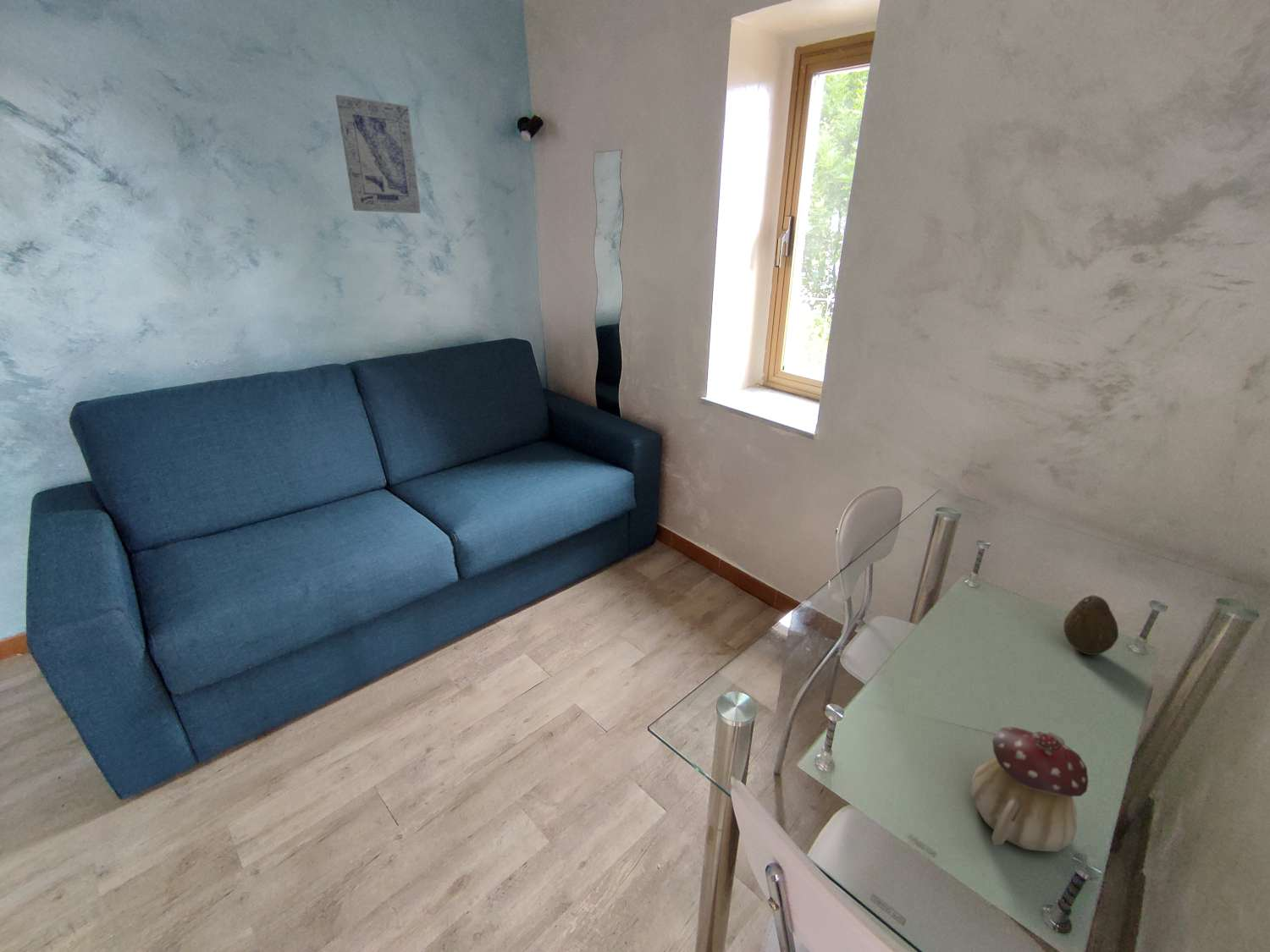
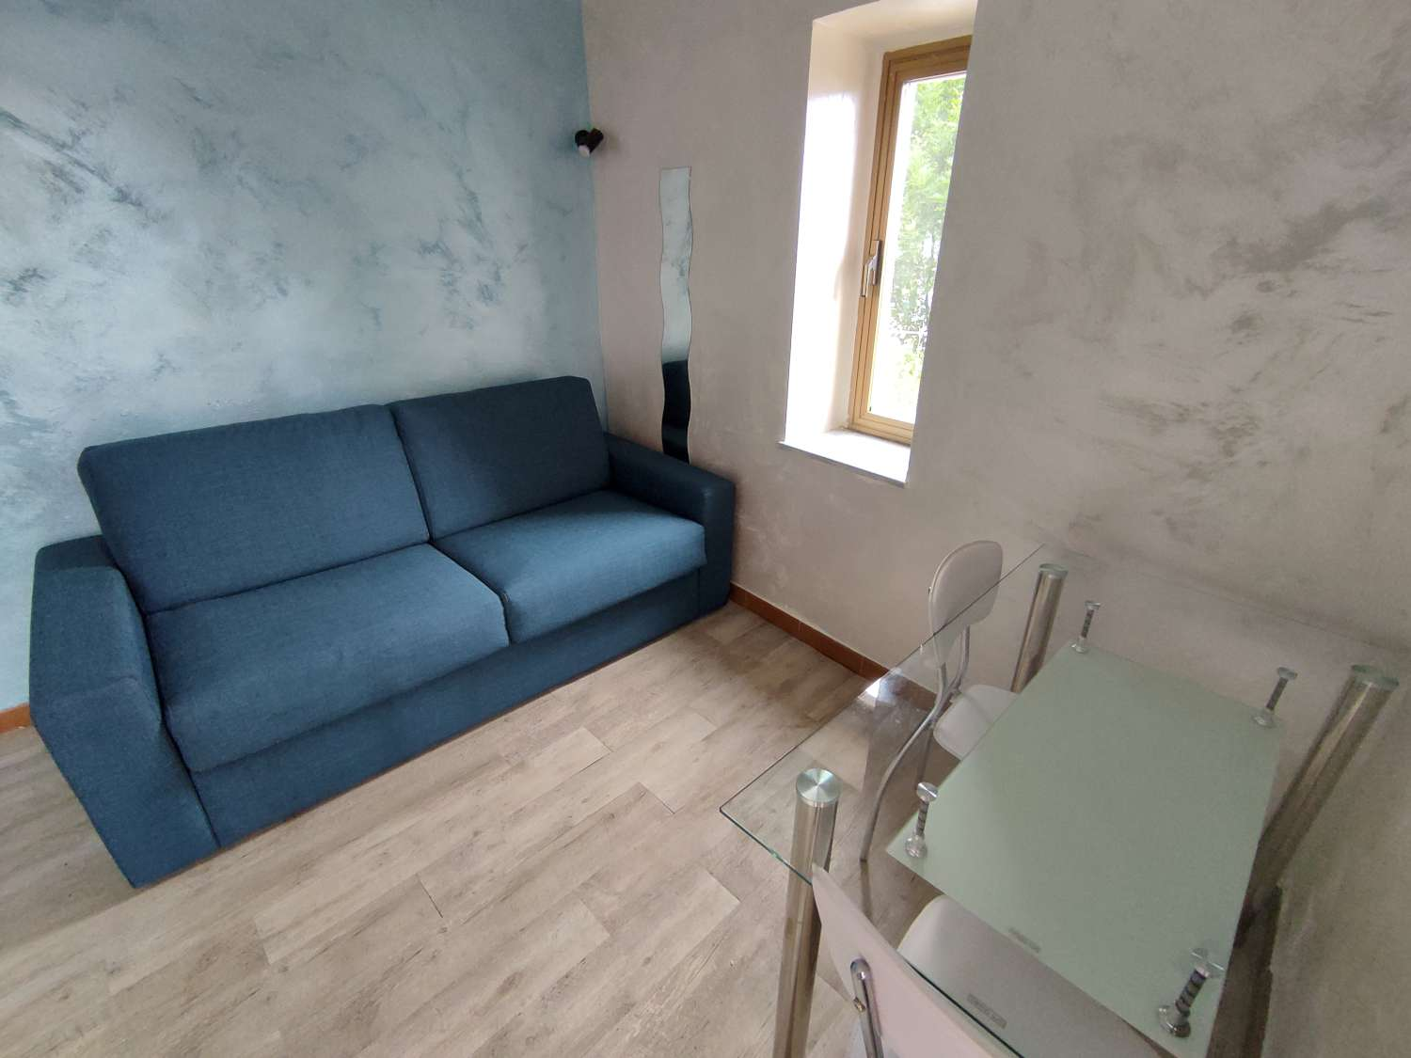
- fruit [1063,594,1119,656]
- wall art [334,94,422,214]
- teapot [969,726,1090,852]
